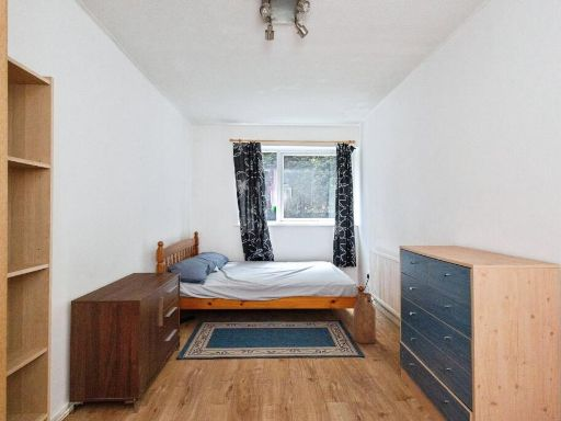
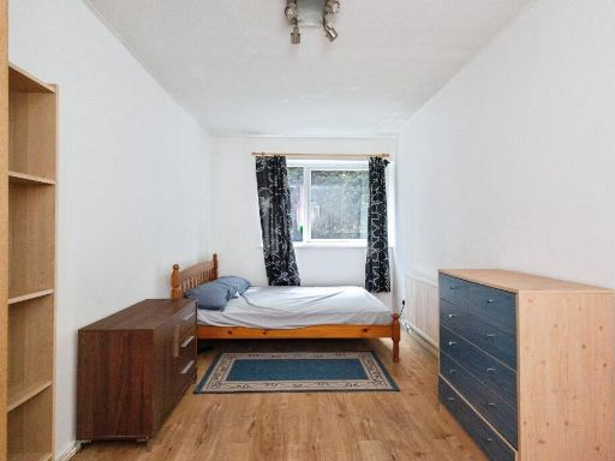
- watering can [352,292,377,345]
